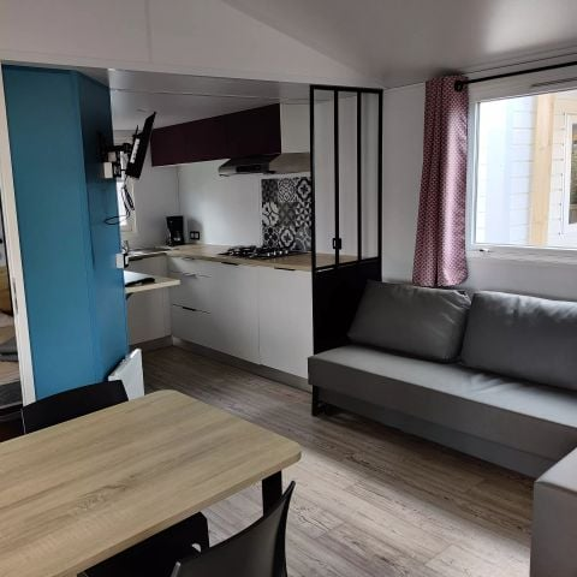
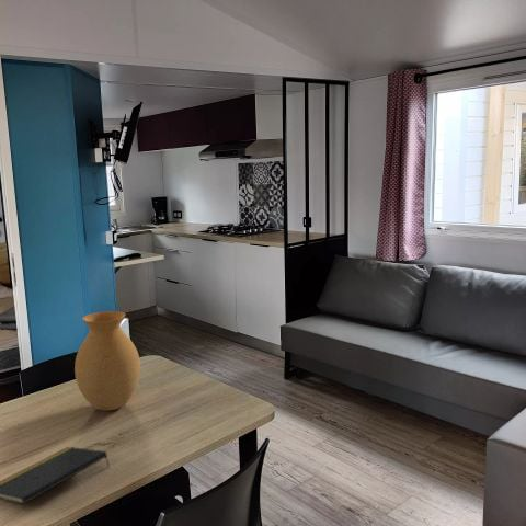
+ notepad [0,446,111,505]
+ vase [73,310,141,412]
